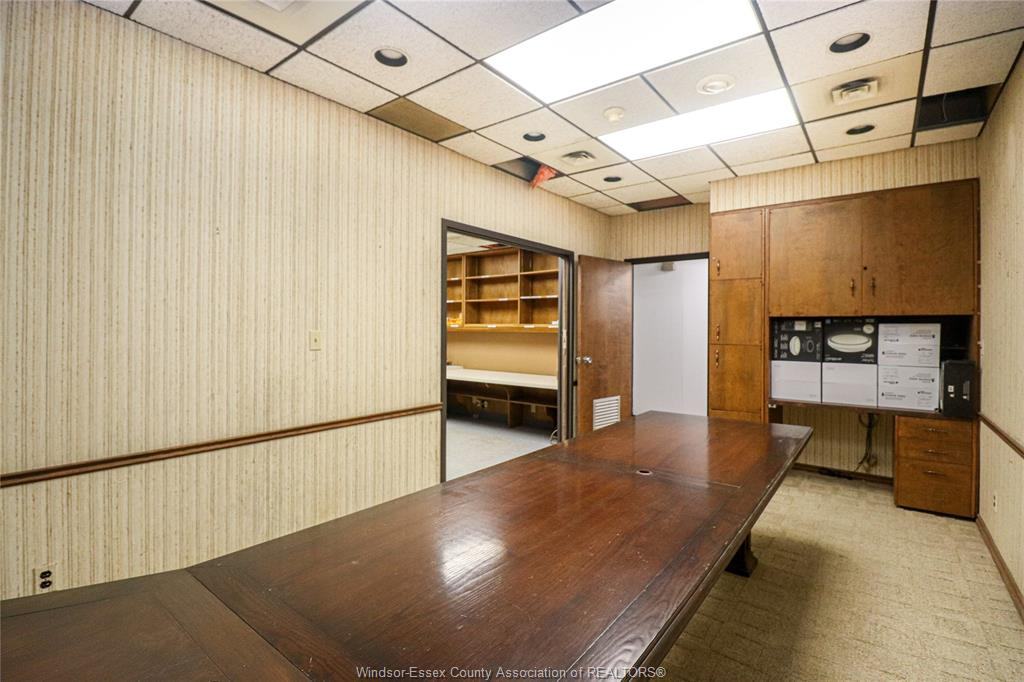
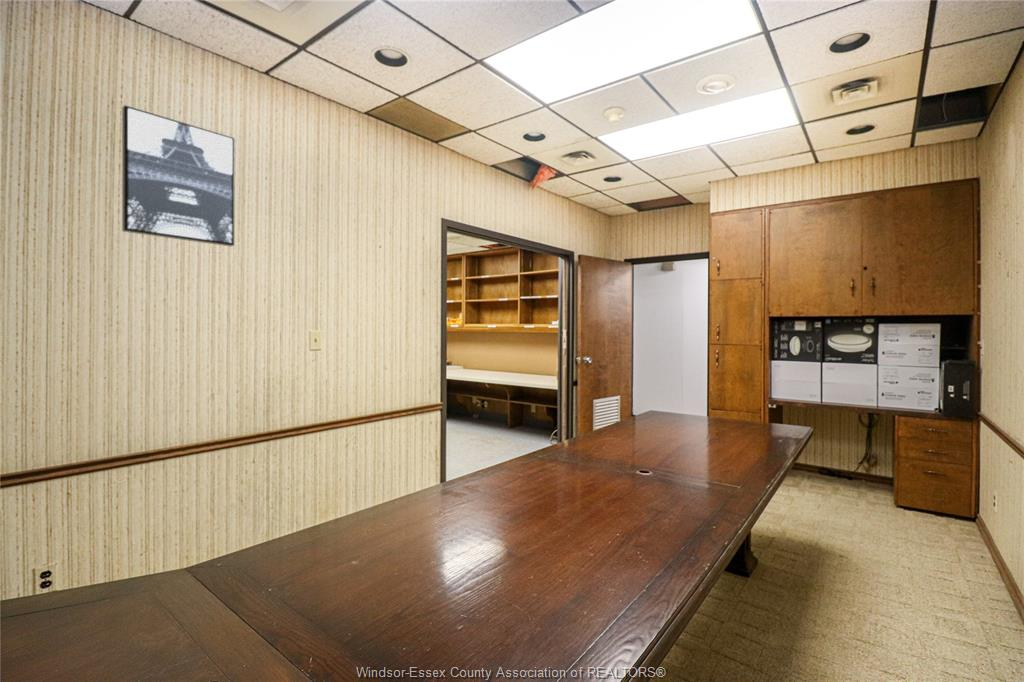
+ wall art [121,104,235,247]
